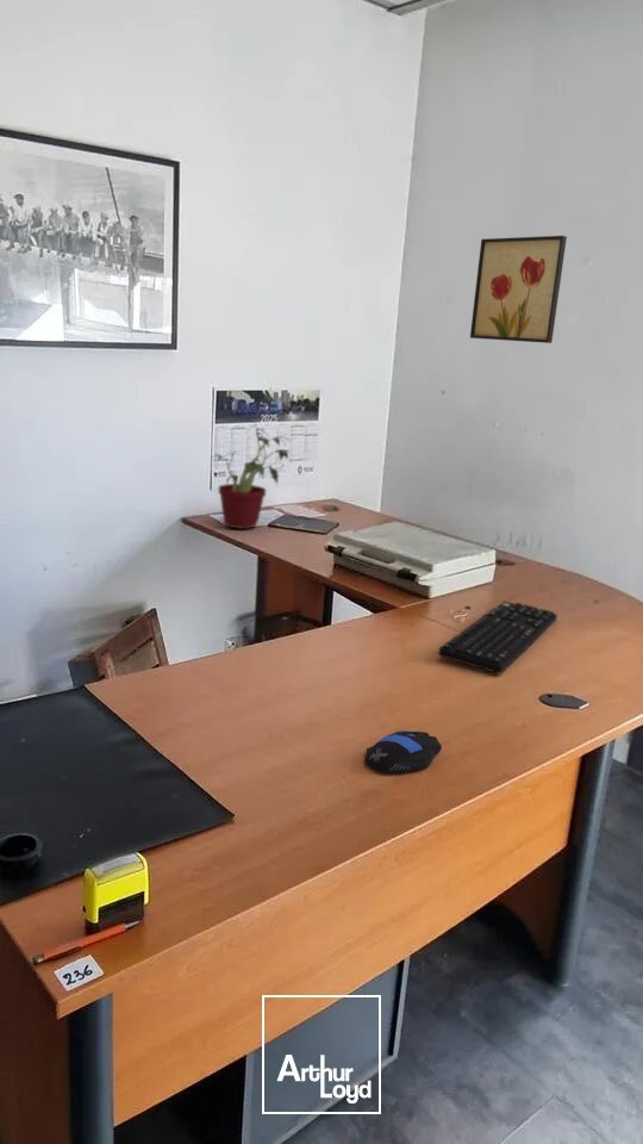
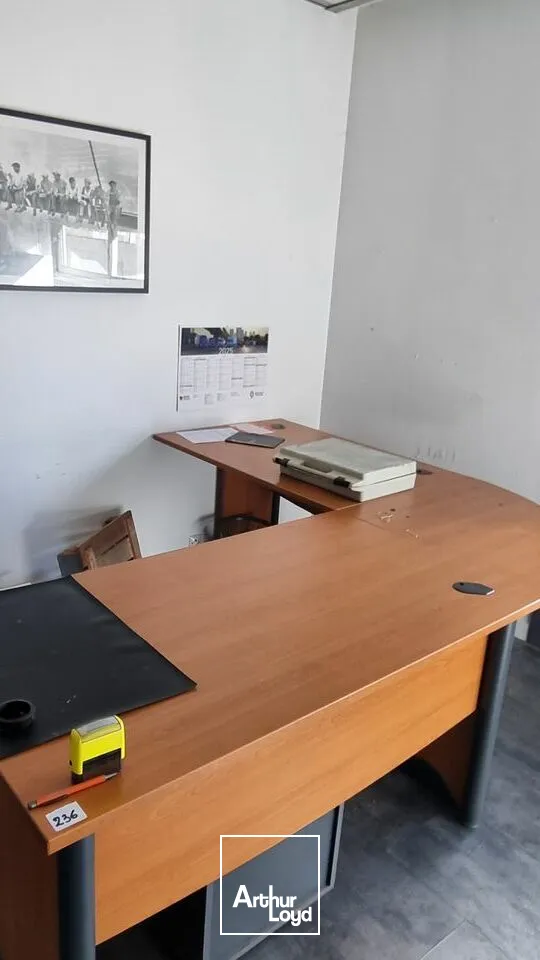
- computer mouse [363,729,443,775]
- potted plant [212,422,292,530]
- wall art [469,235,568,344]
- keyboard [437,599,558,674]
